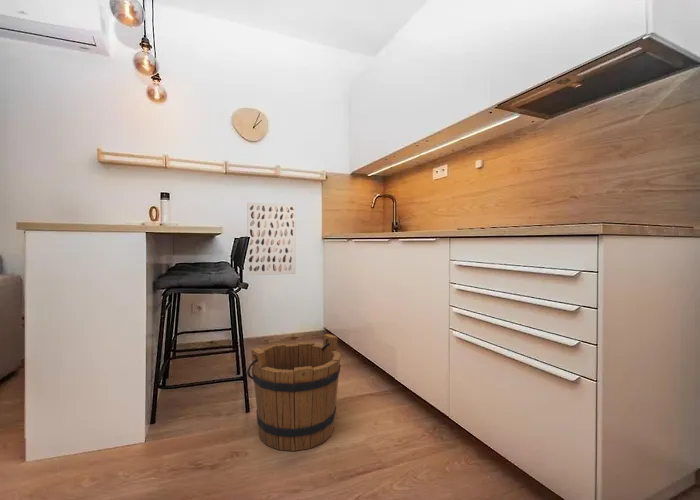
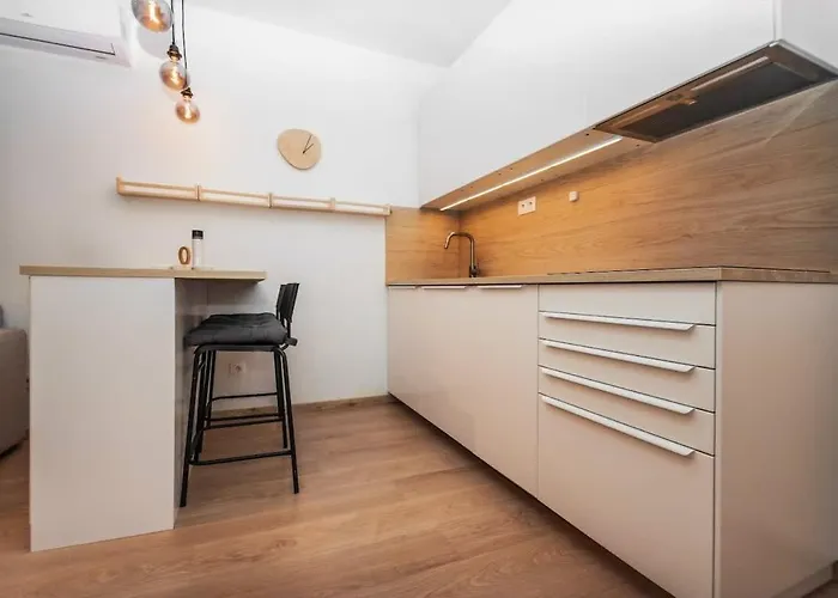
- bucket [246,333,342,452]
- wall art [246,201,297,276]
